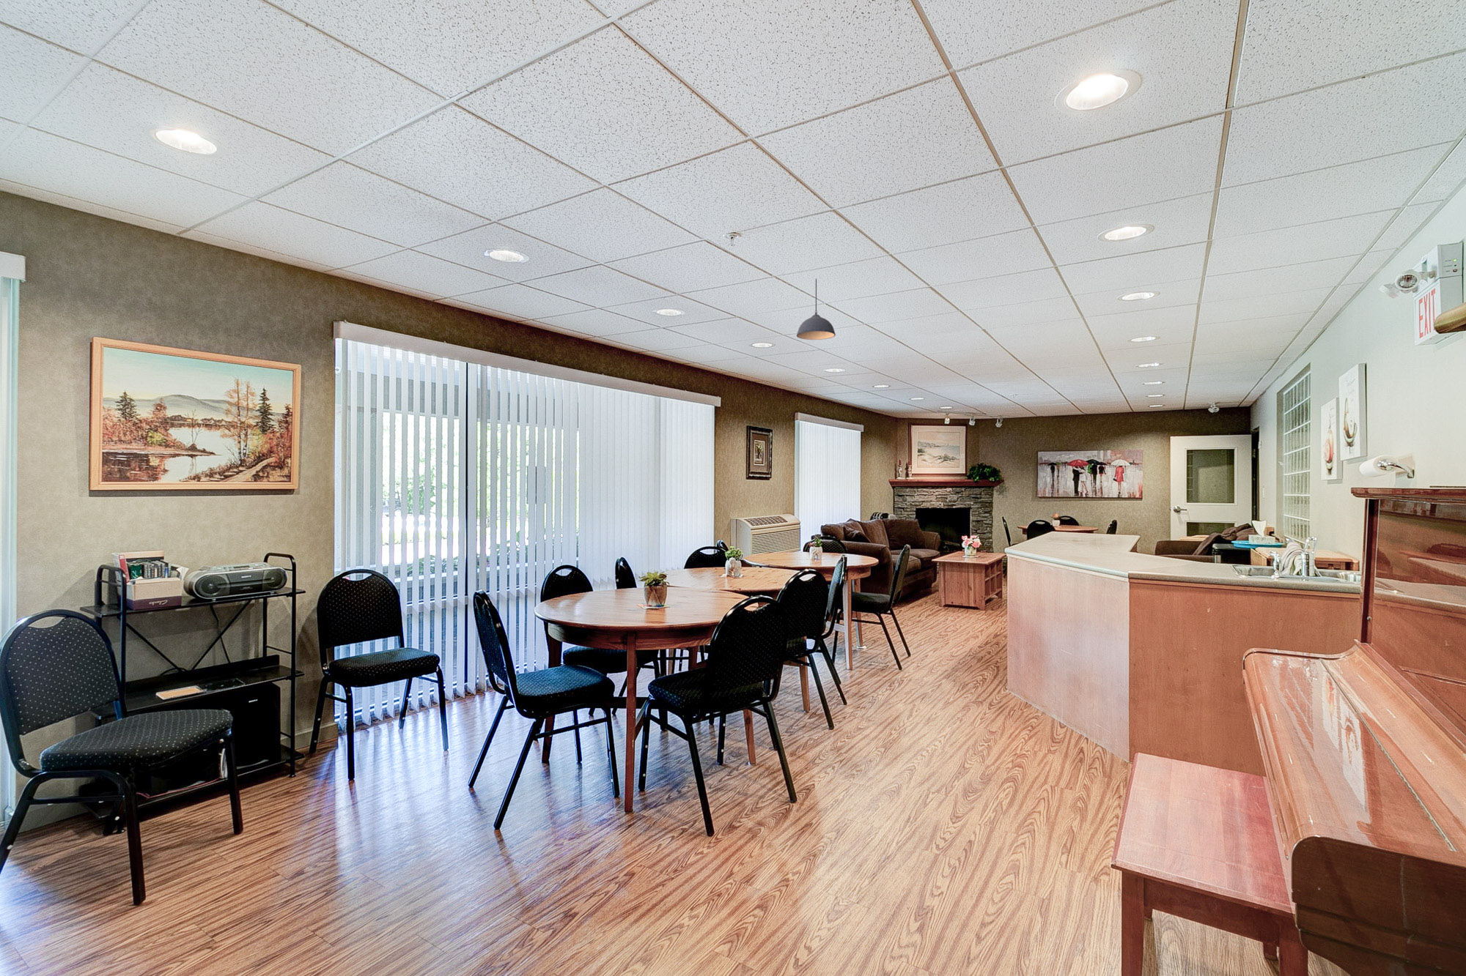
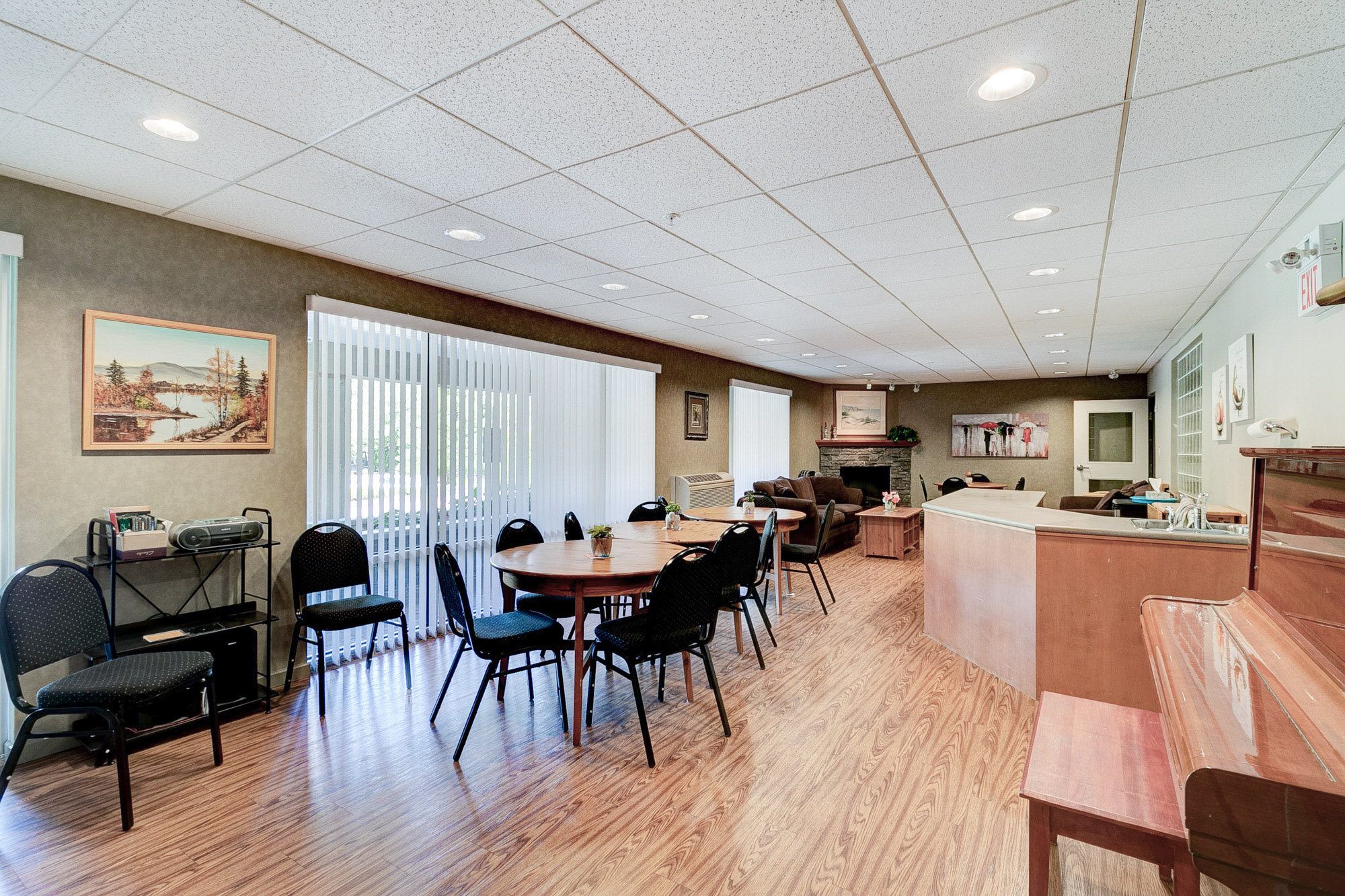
- pendant light [796,278,836,341]
